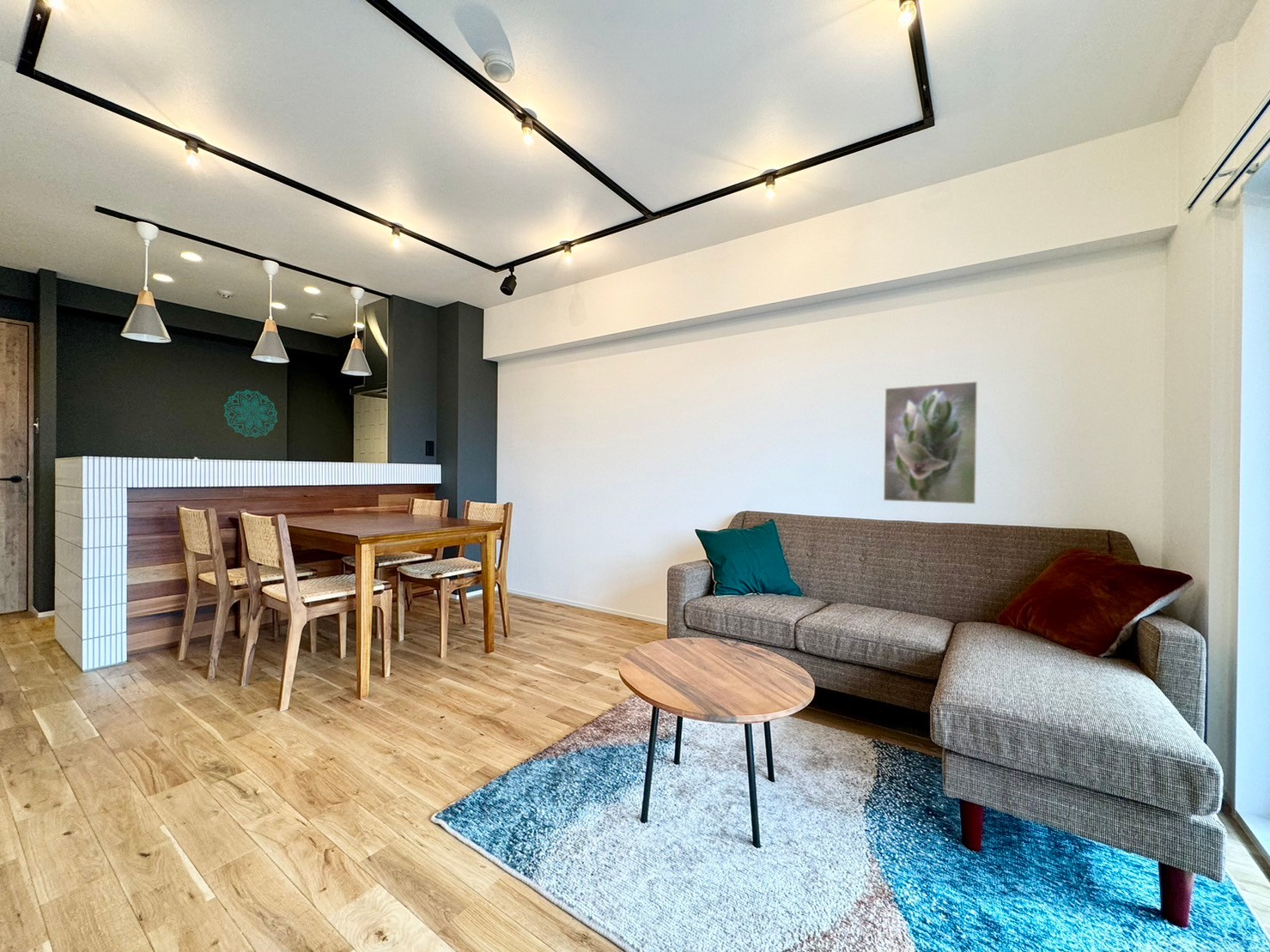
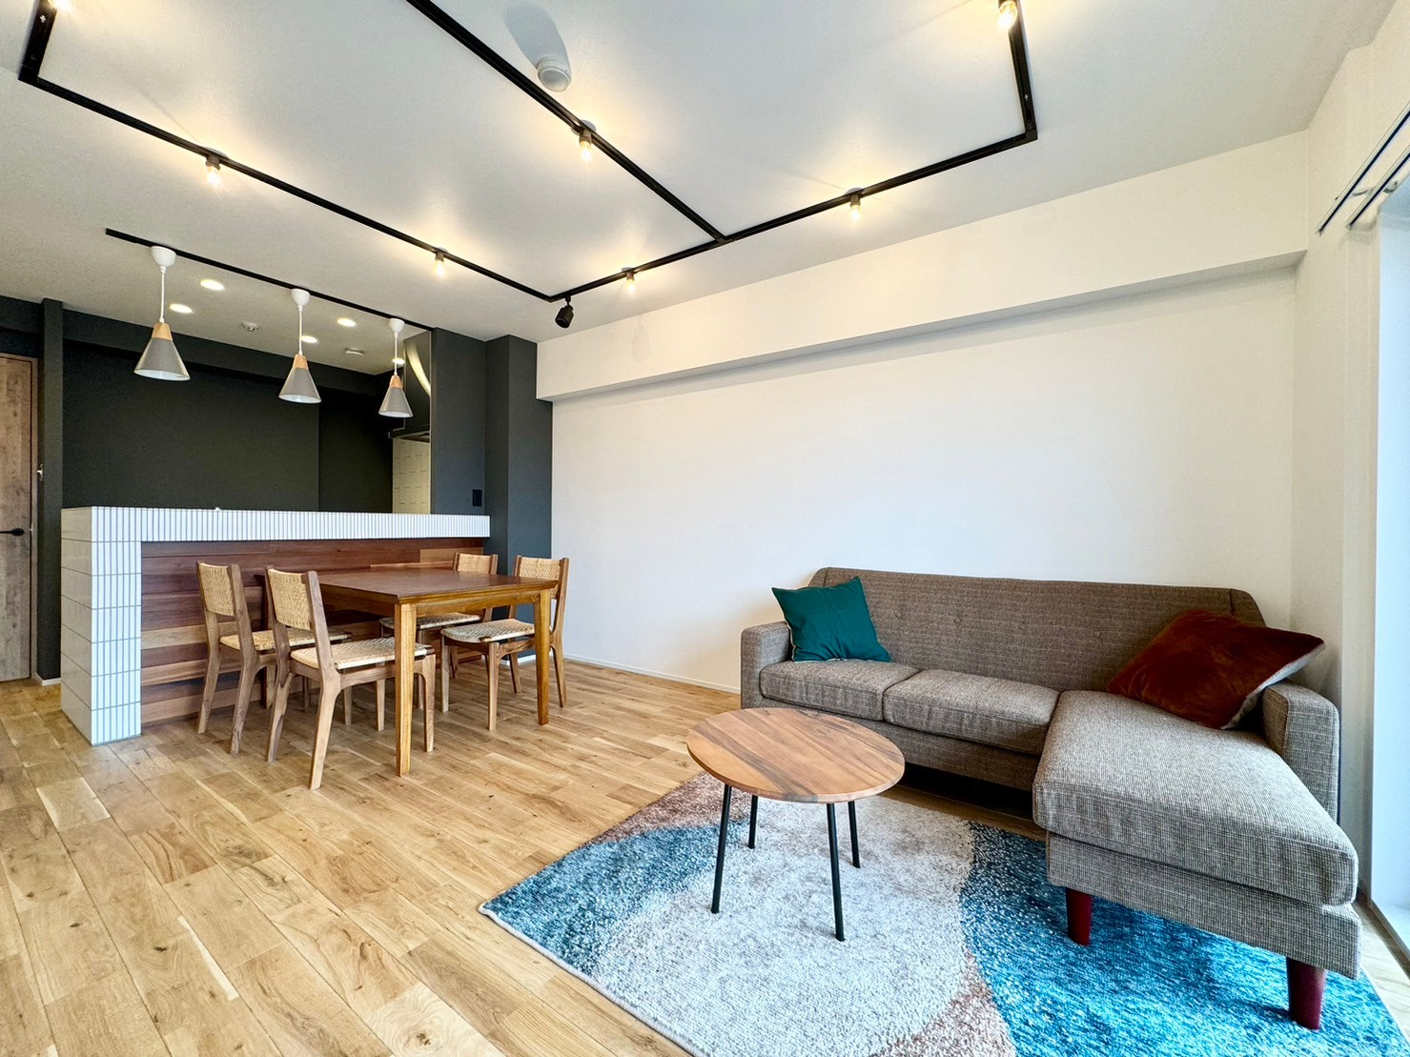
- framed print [883,380,978,505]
- wall decoration [223,389,278,439]
